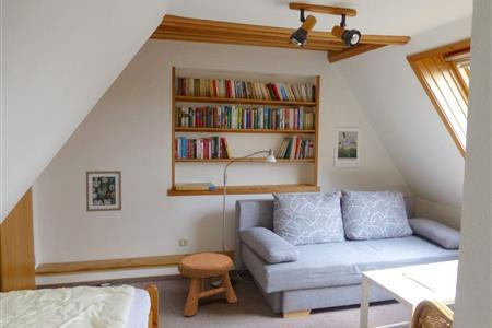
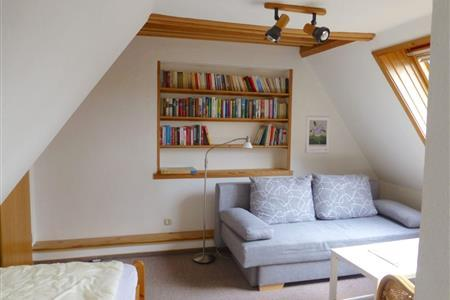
- wall art [85,169,122,213]
- stool [177,251,238,317]
